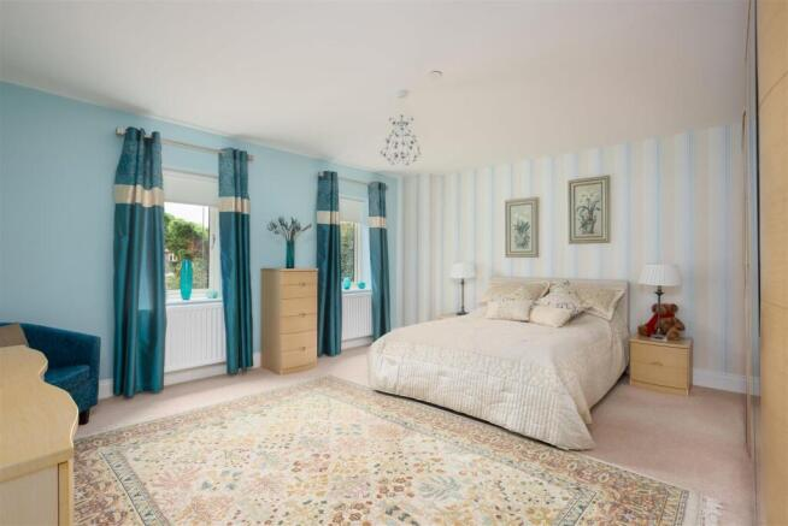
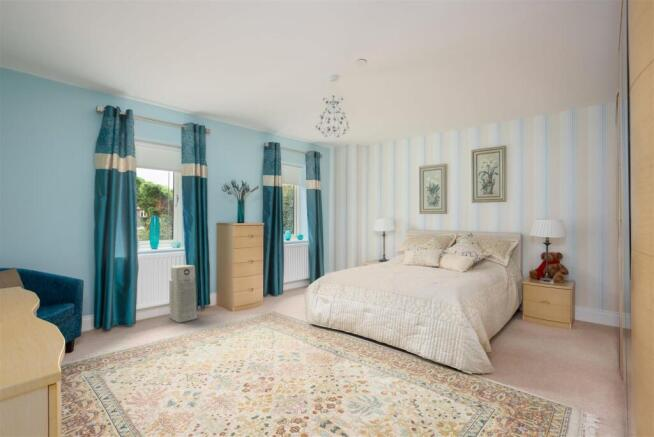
+ air purifier [168,264,198,324]
